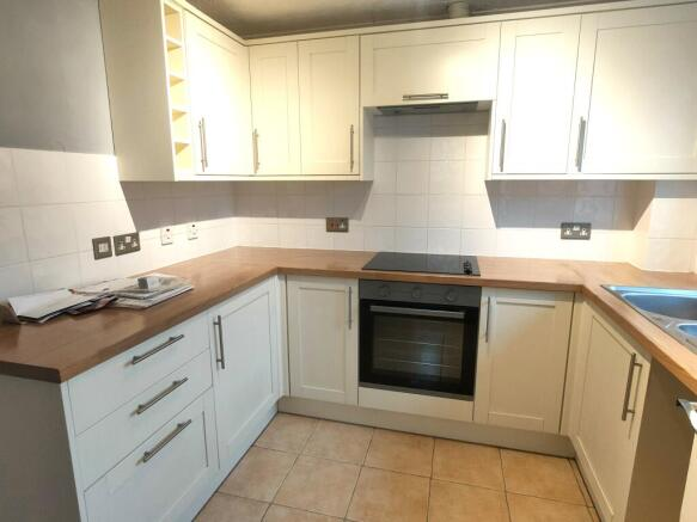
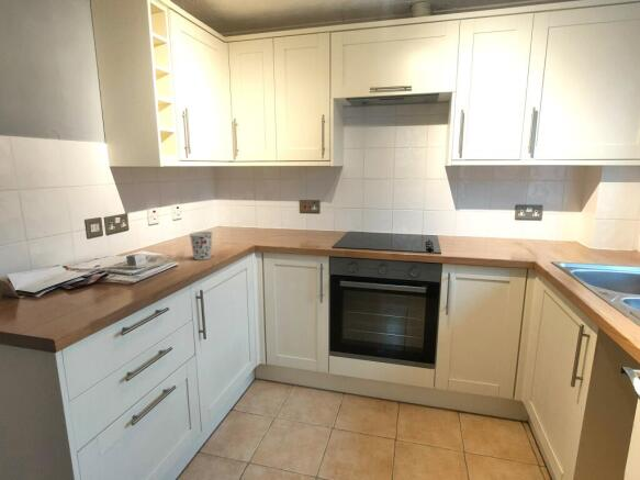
+ cup [188,231,214,260]
